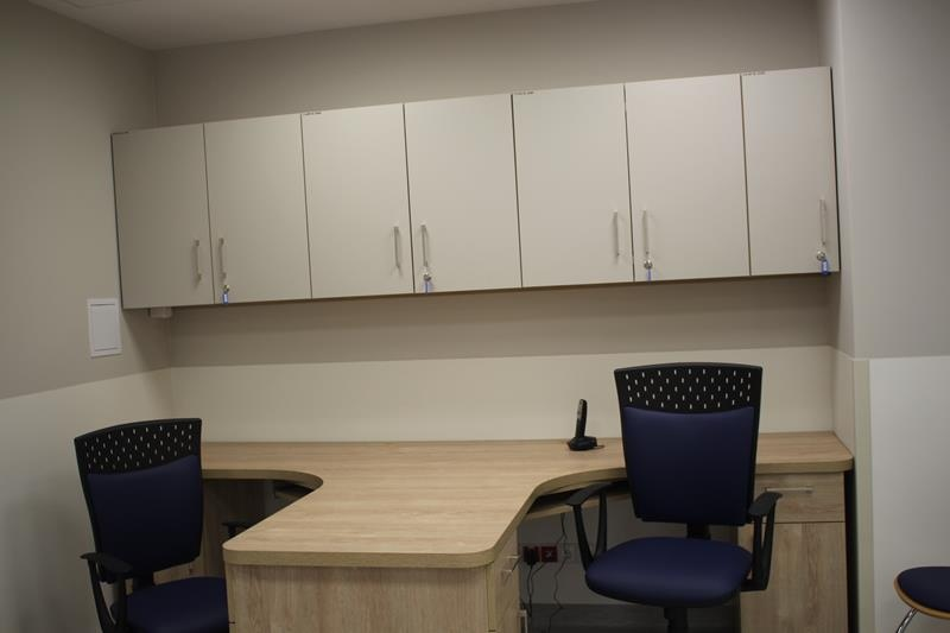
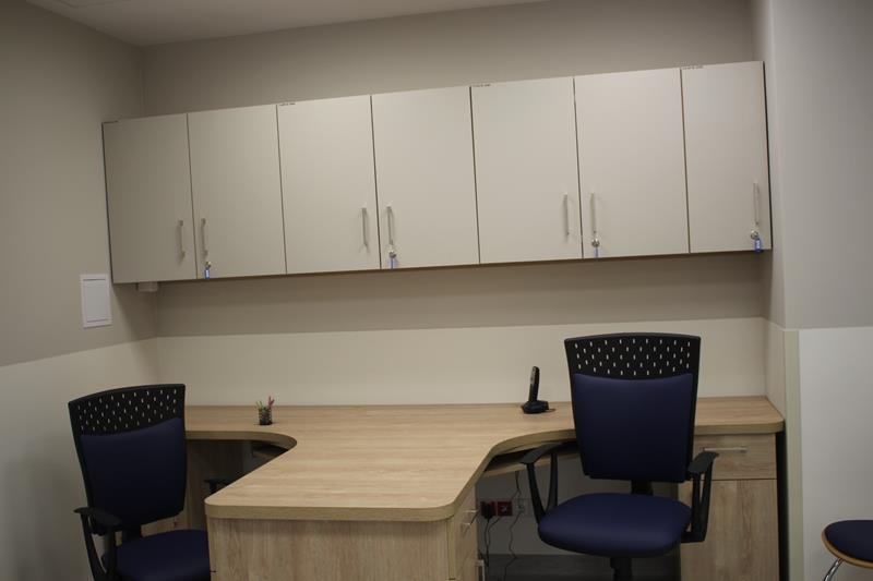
+ pen holder [254,395,276,426]
